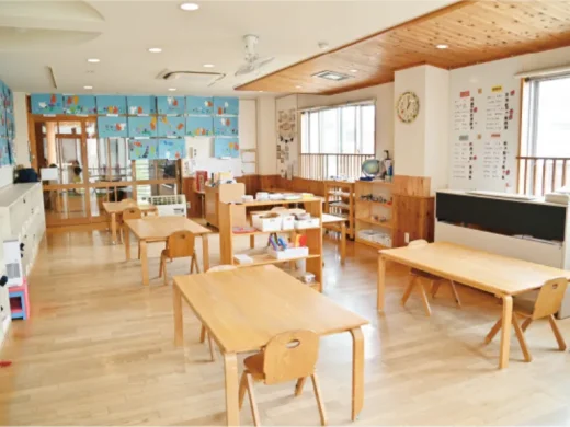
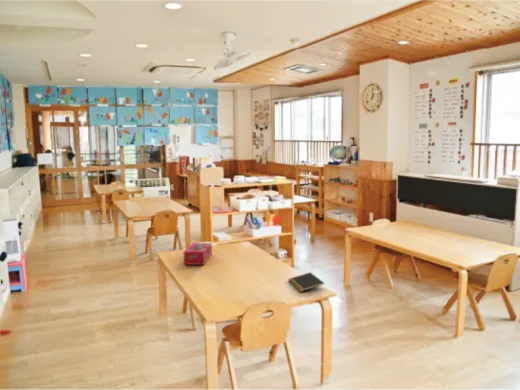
+ notepad [287,271,325,293]
+ tissue box [183,242,213,266]
